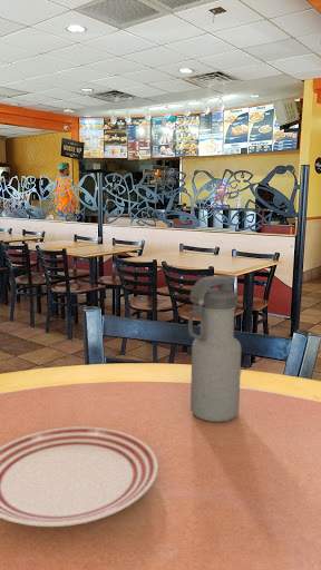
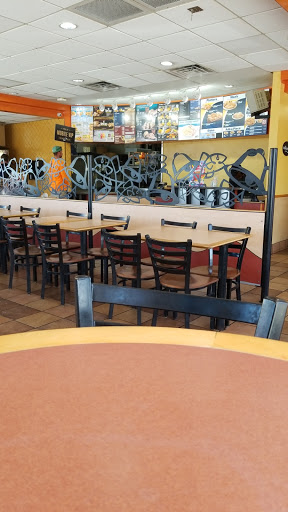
- water bottle [187,274,242,423]
- dinner plate [0,425,159,528]
